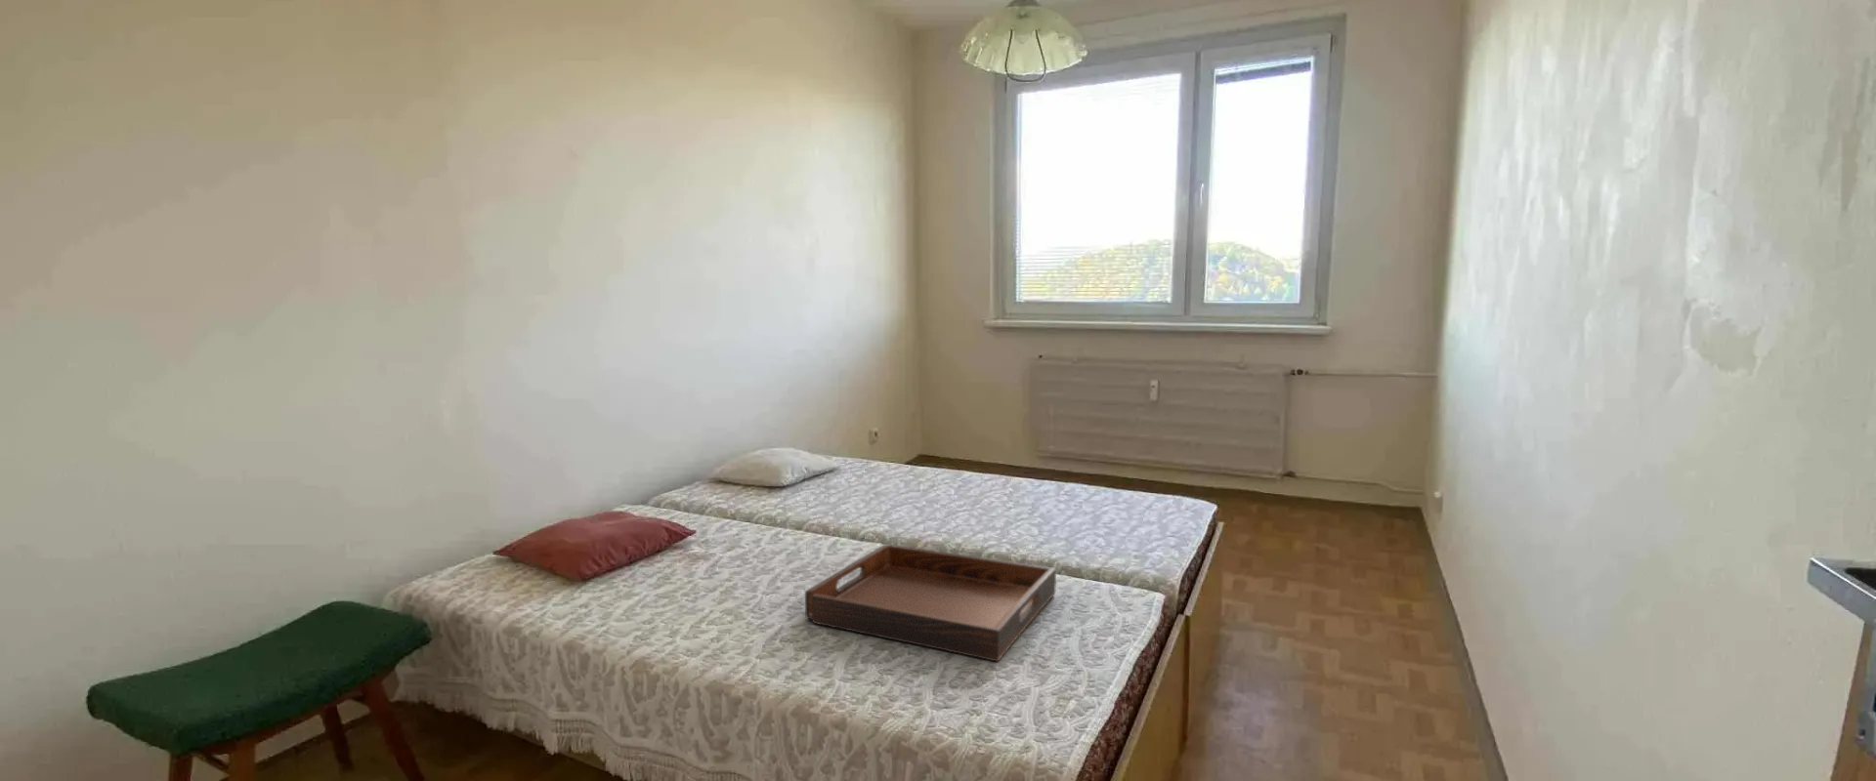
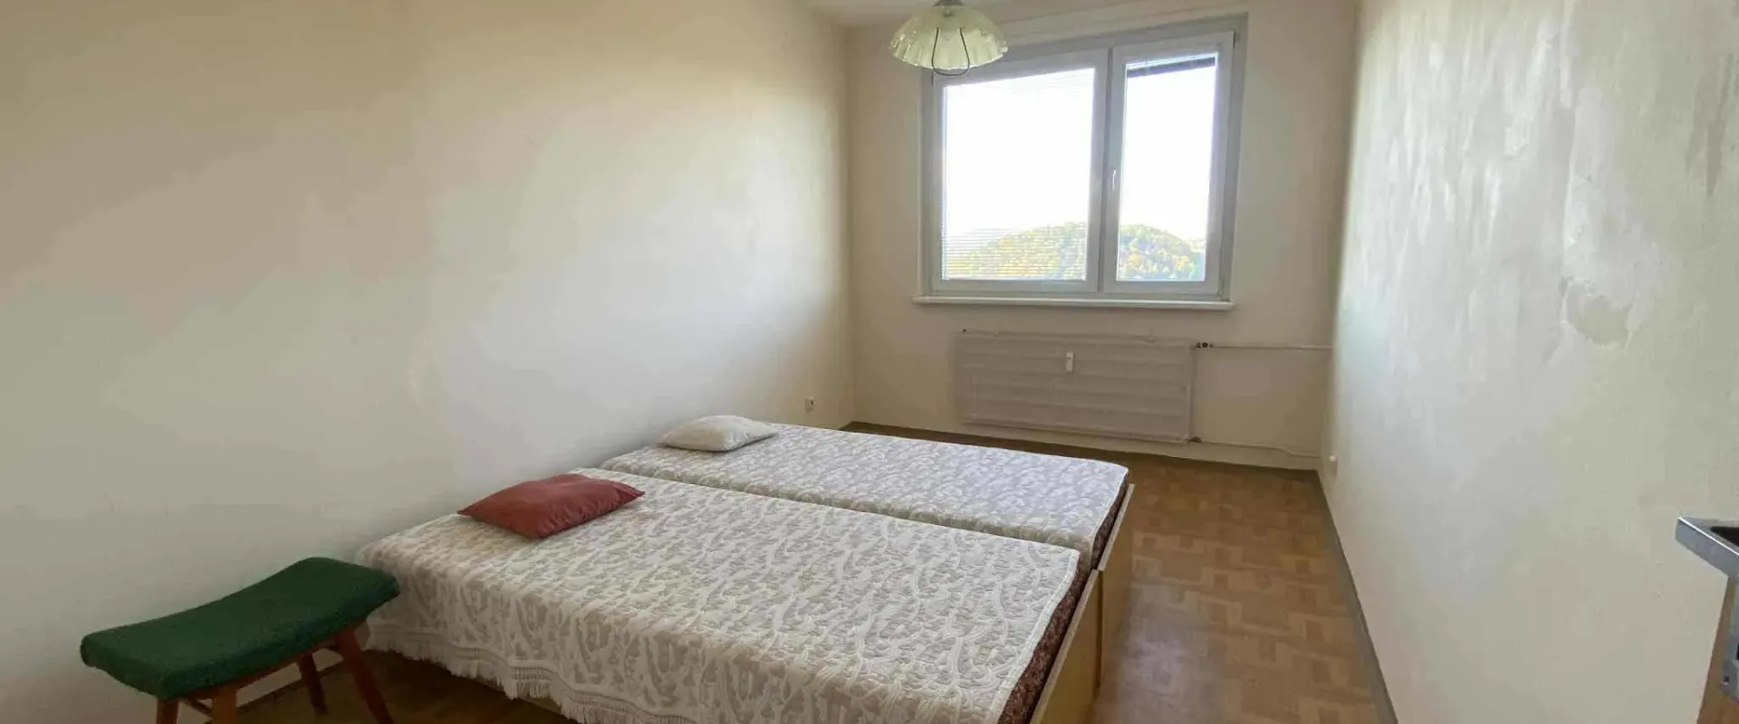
- serving tray [804,544,1058,663]
